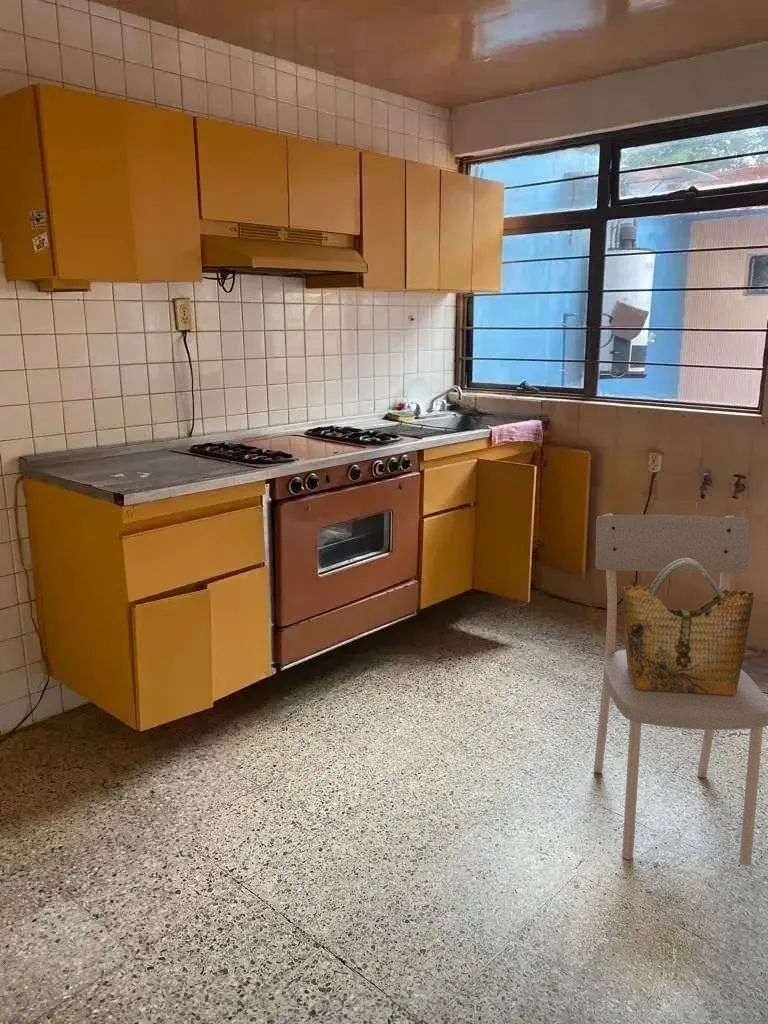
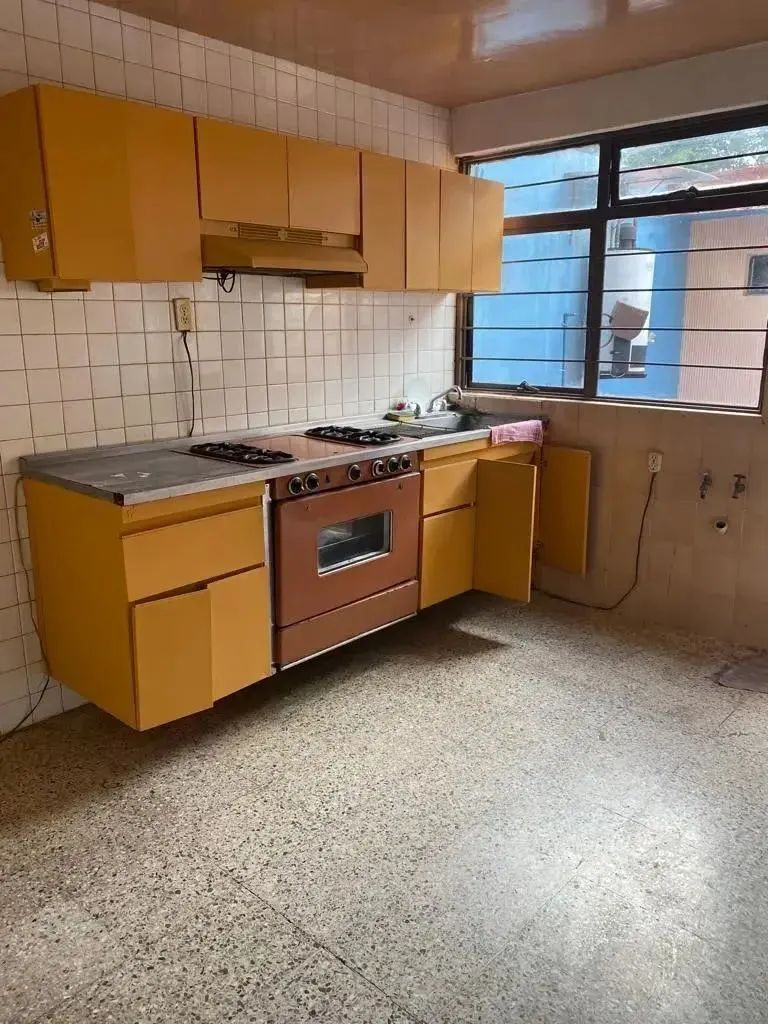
- dining chair [593,512,768,867]
- grocery bag [622,558,756,696]
